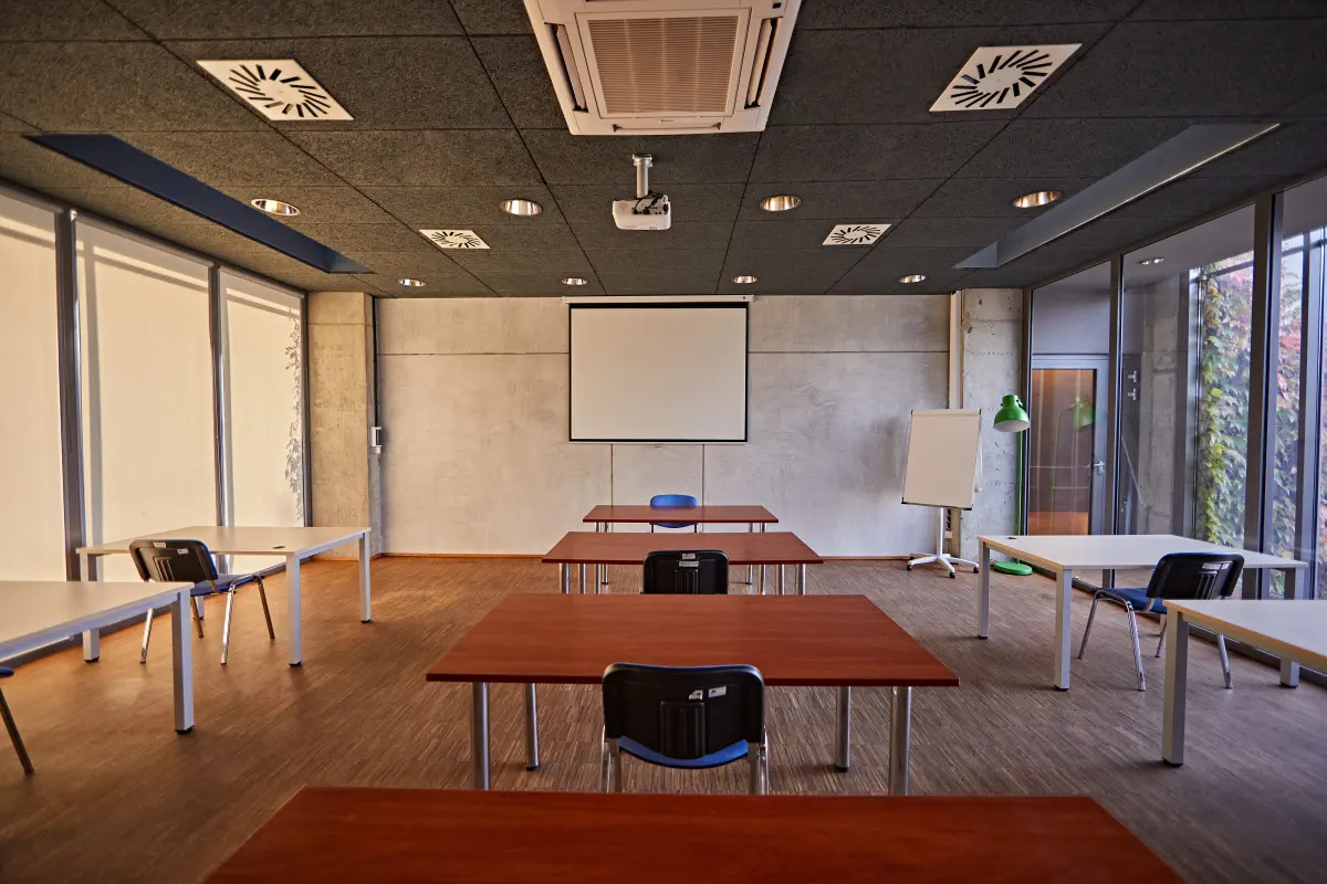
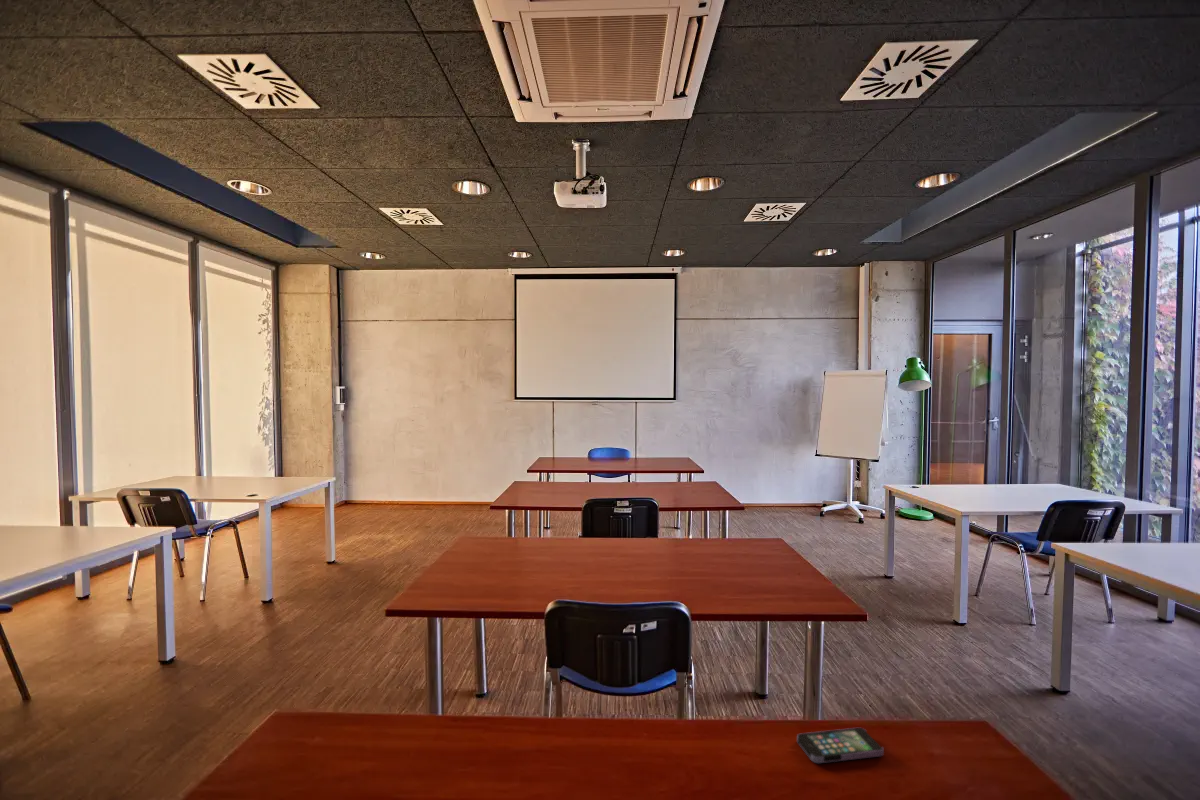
+ smartphone [796,727,885,764]
